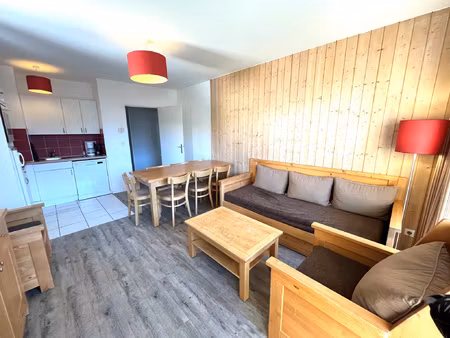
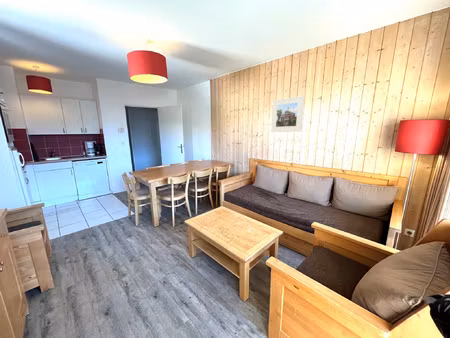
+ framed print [270,95,305,133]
